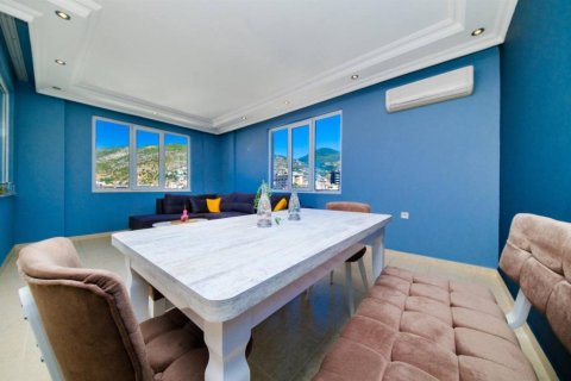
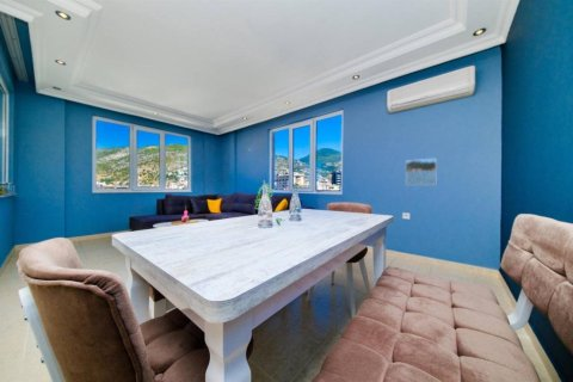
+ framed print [405,158,438,186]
